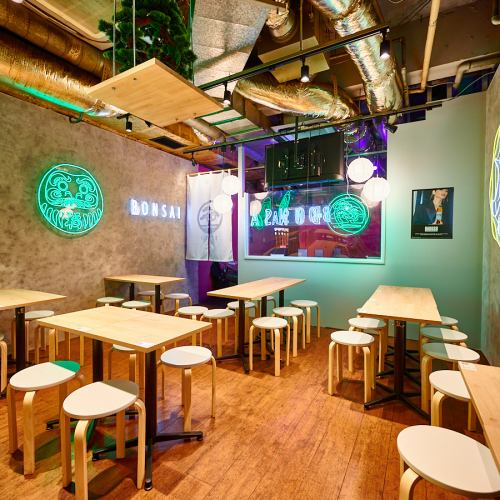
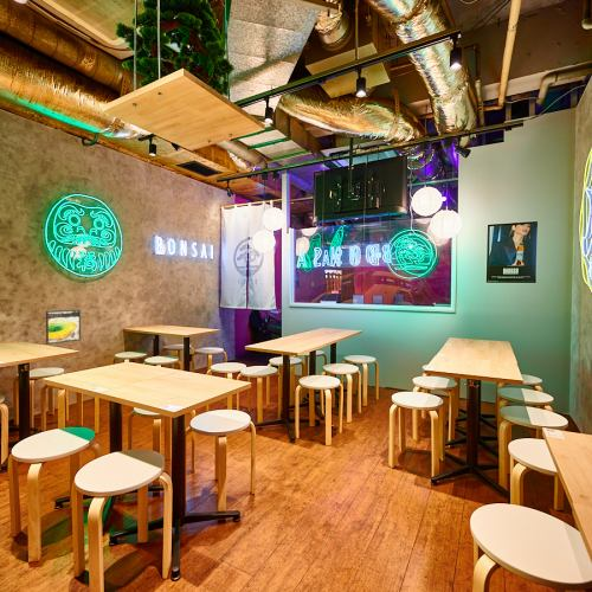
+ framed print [45,308,82,346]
